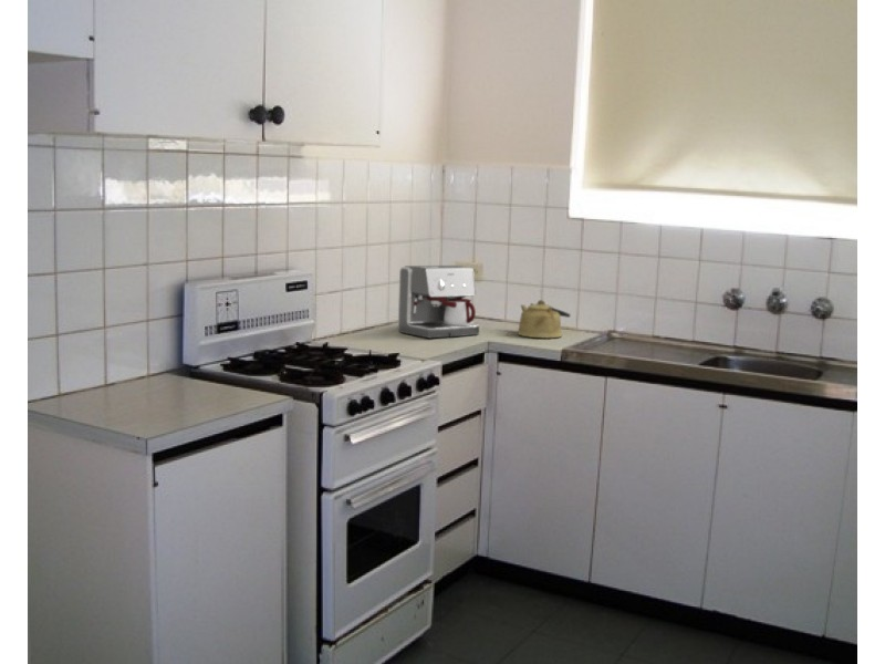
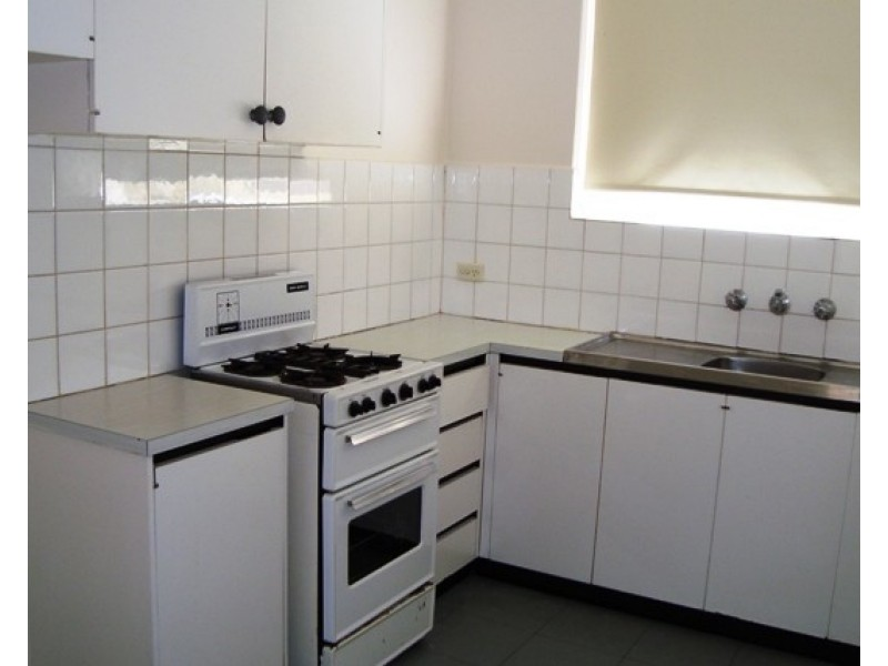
- coffee maker [397,264,480,339]
- kettle [517,299,572,339]
